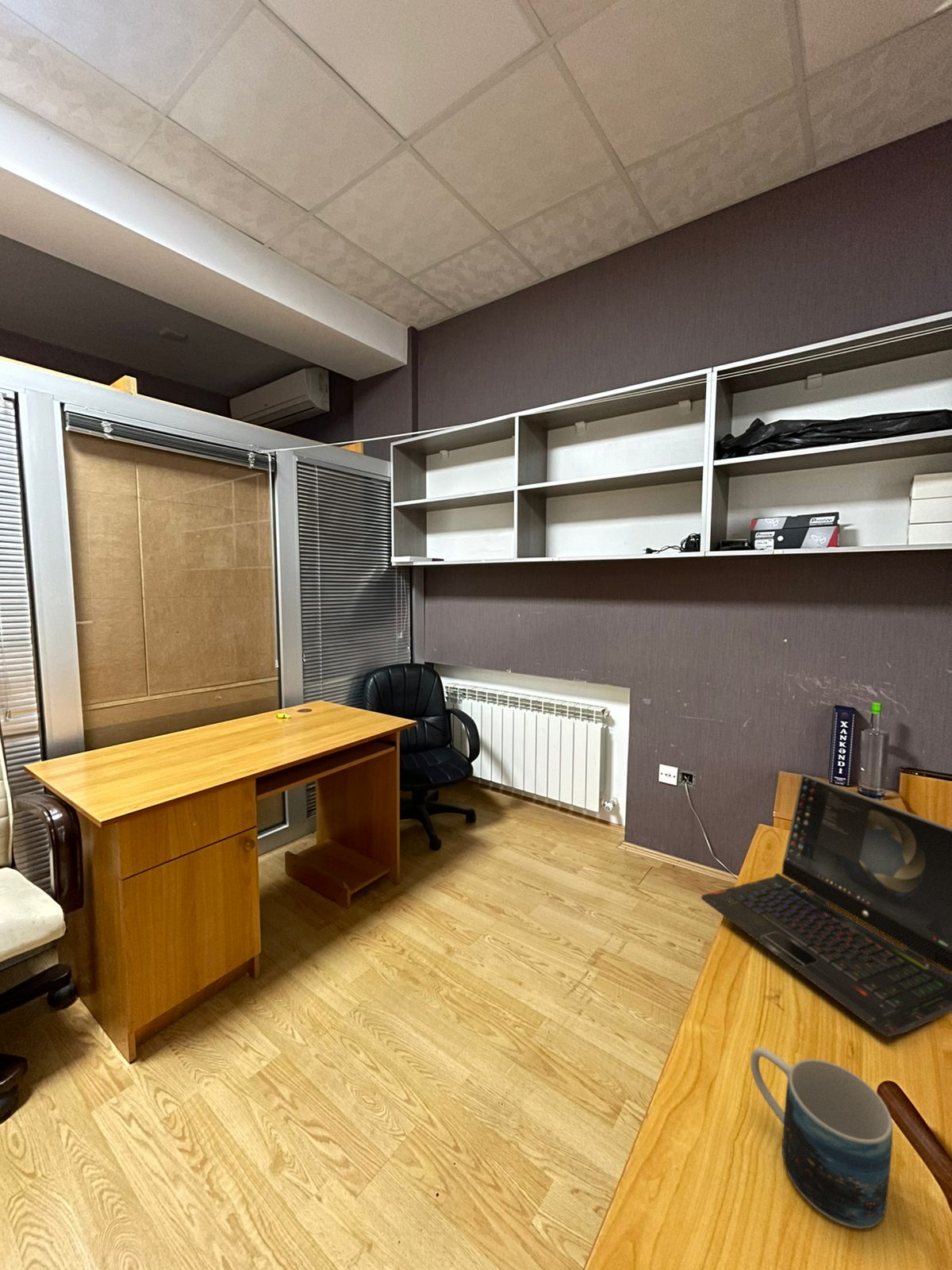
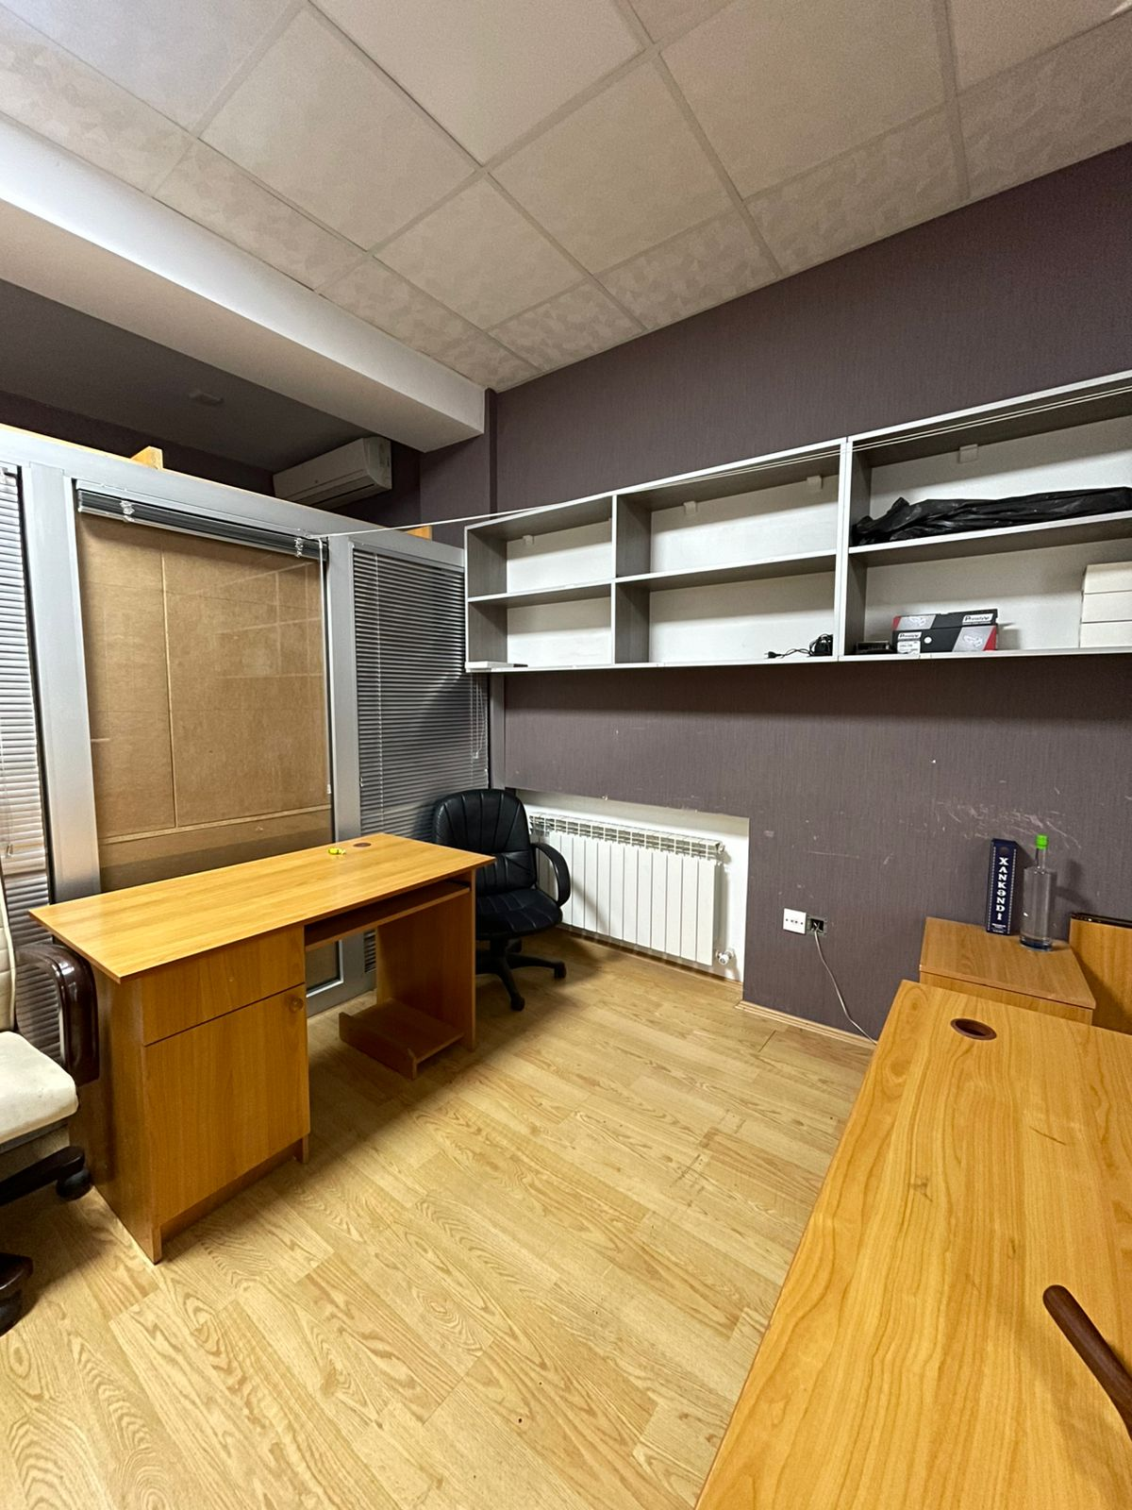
- laptop computer [701,773,952,1037]
- mug [750,1046,893,1230]
